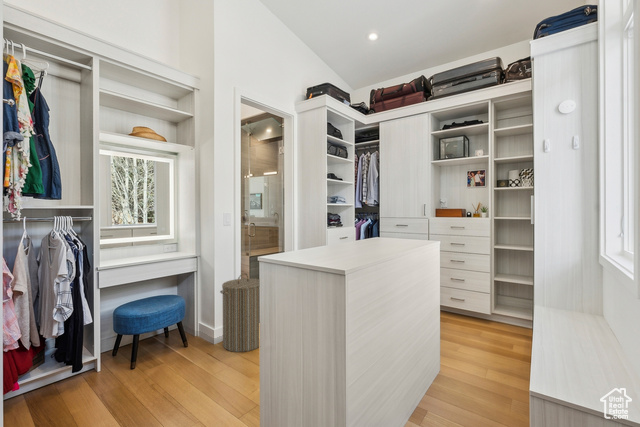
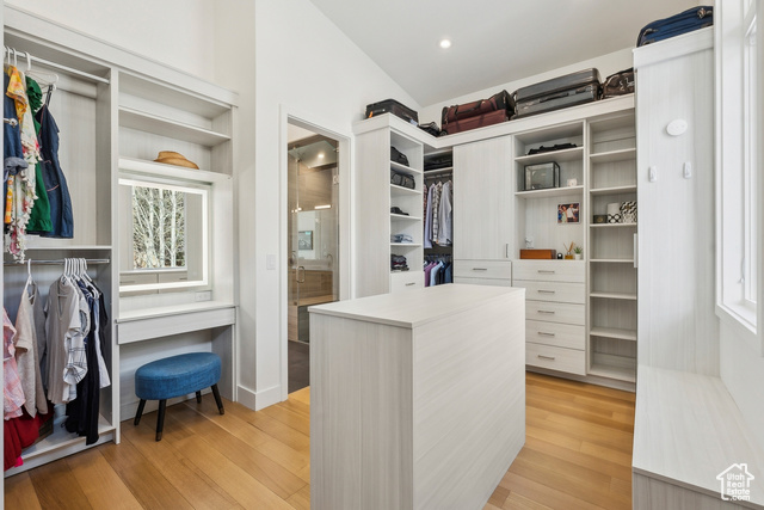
- laundry hamper [219,272,260,353]
